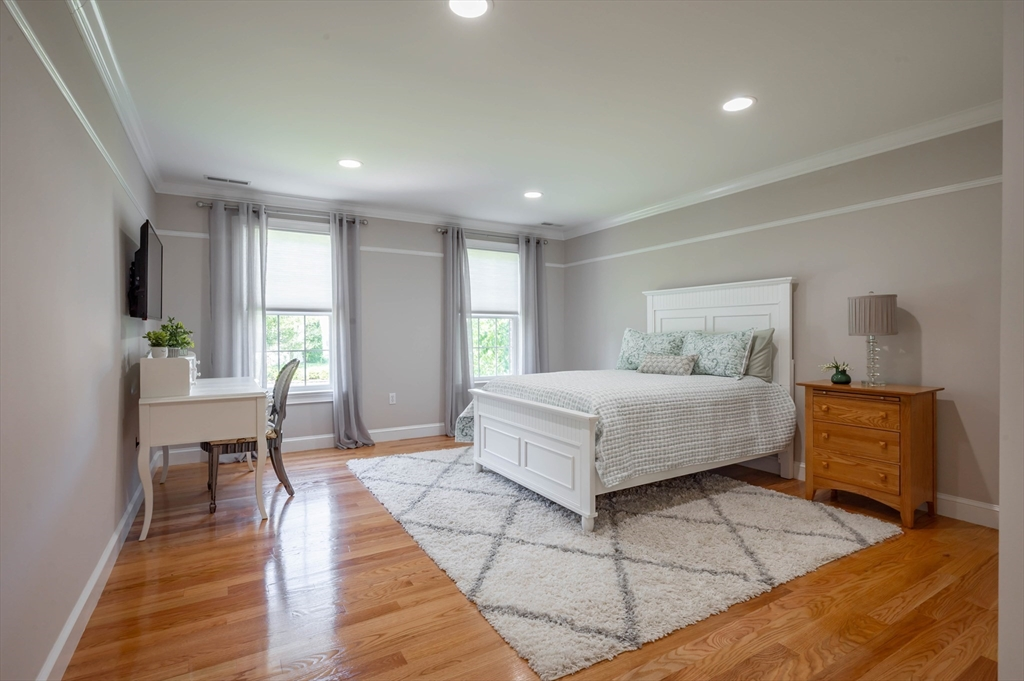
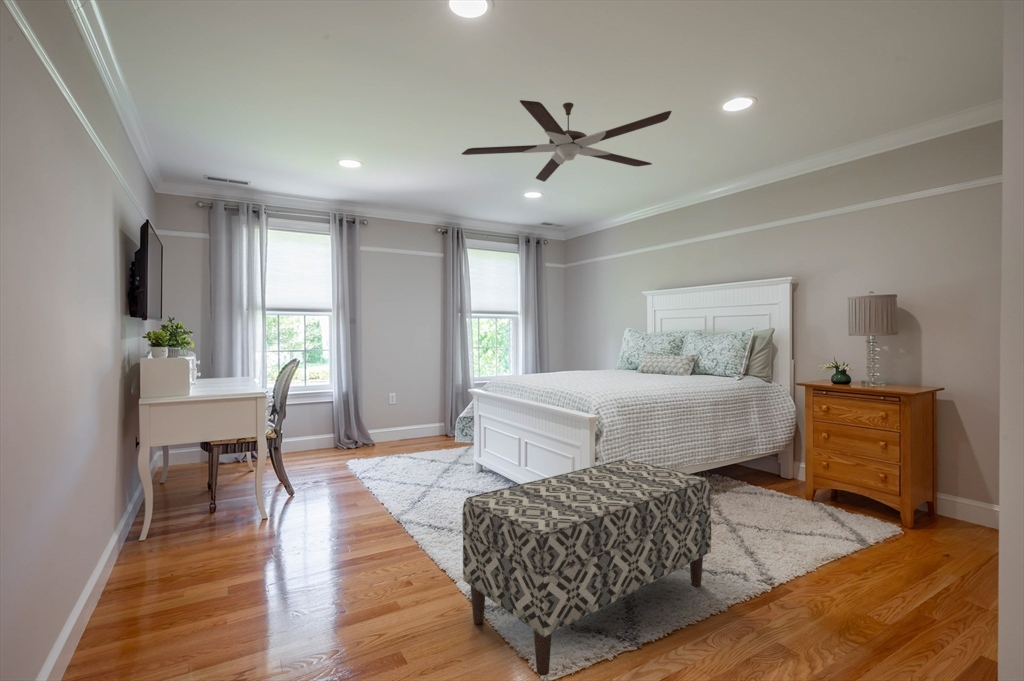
+ bench [461,458,712,677]
+ ceiling fan [461,99,673,182]
